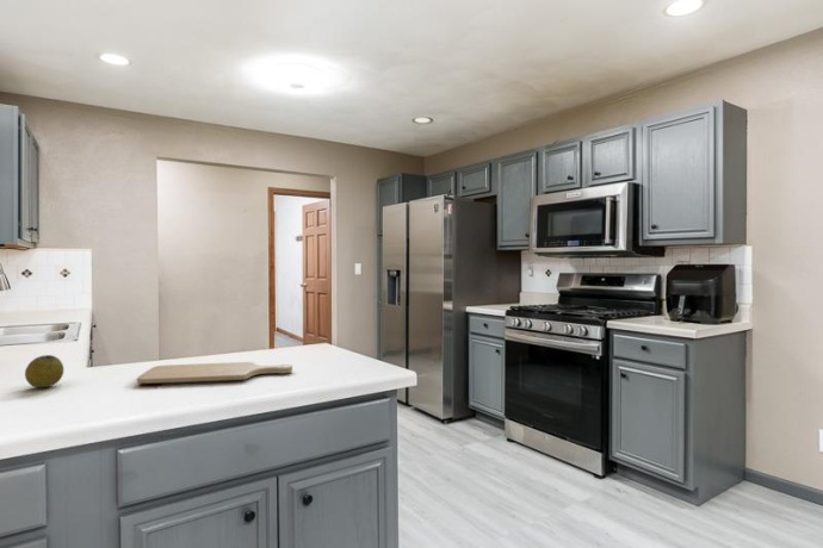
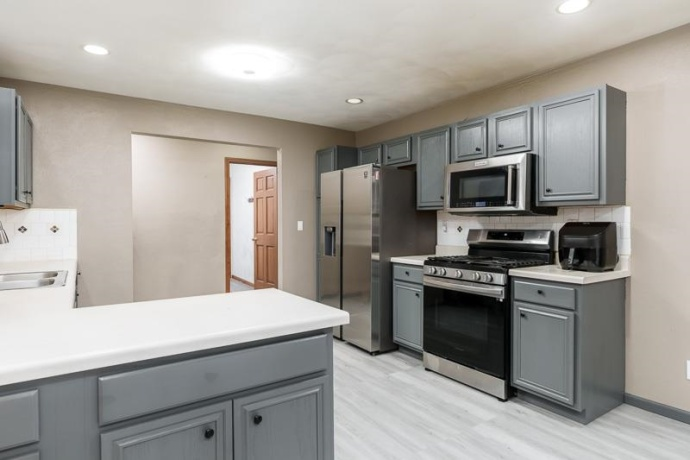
- fruit [24,354,64,388]
- chopping board [136,361,293,385]
